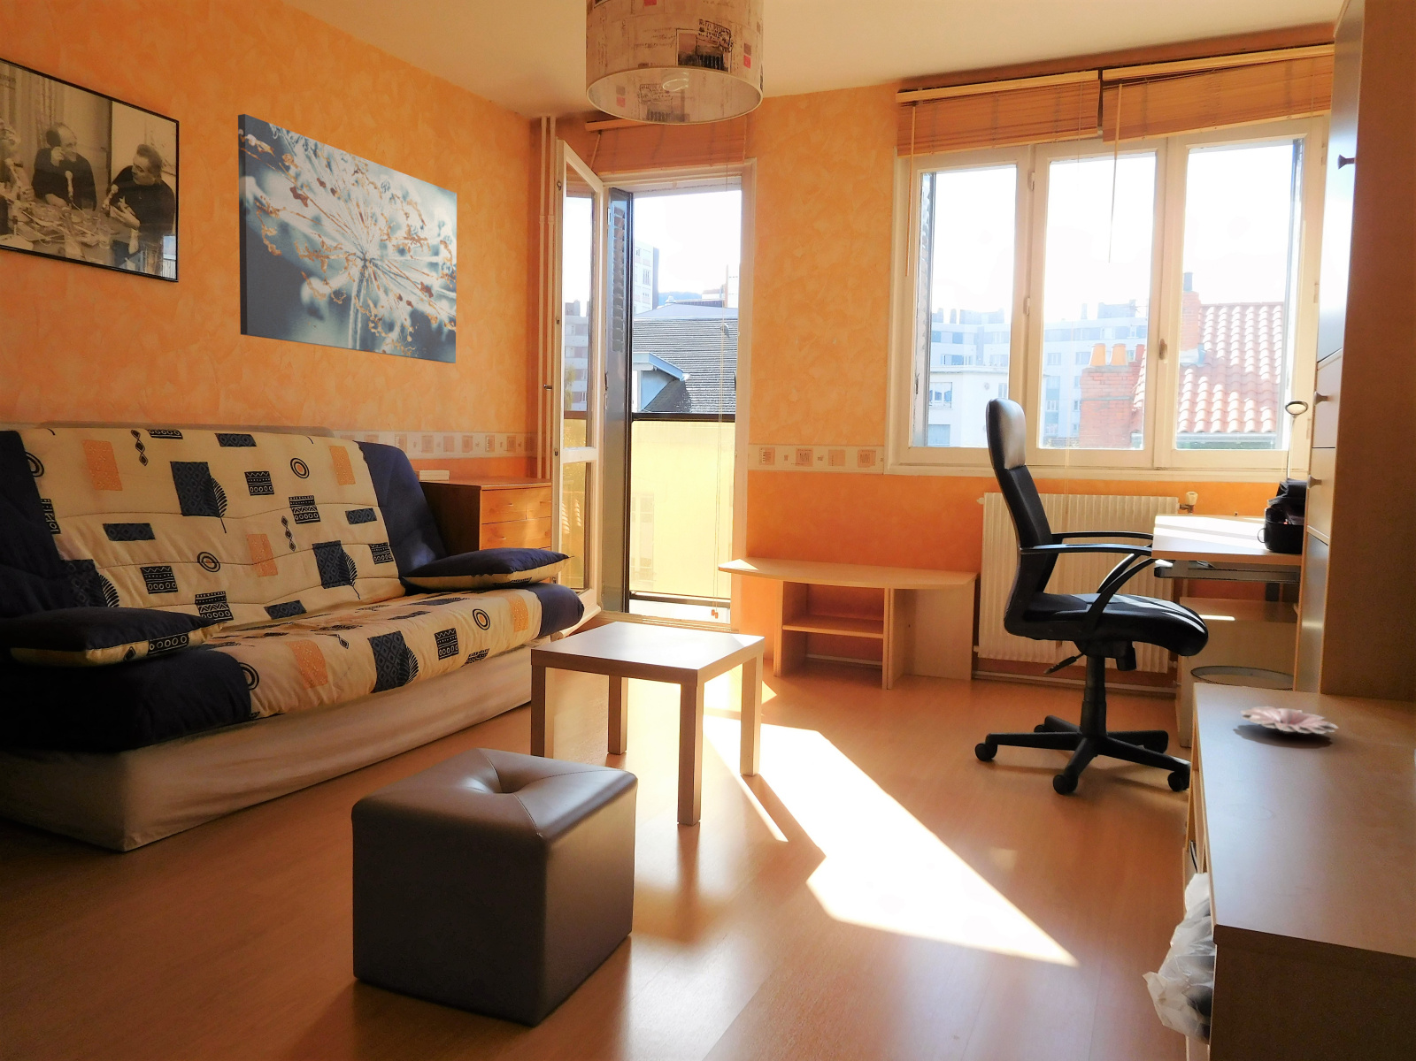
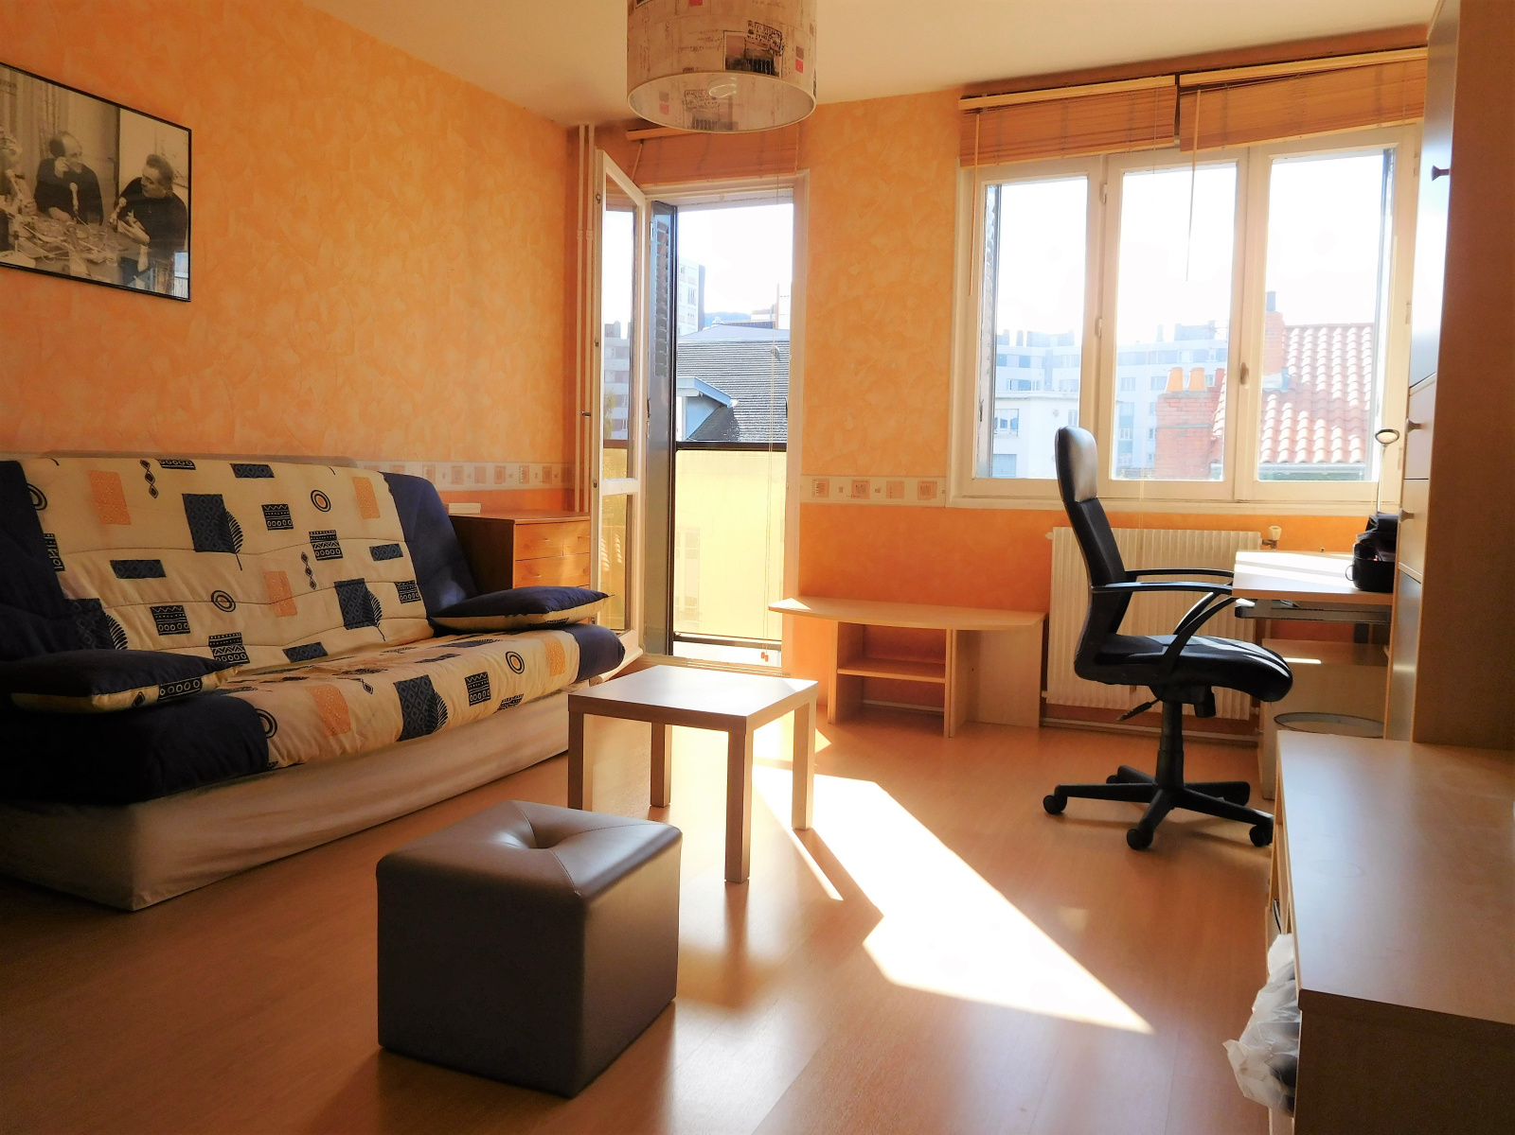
- flower [1239,705,1339,734]
- wall art [237,114,457,364]
